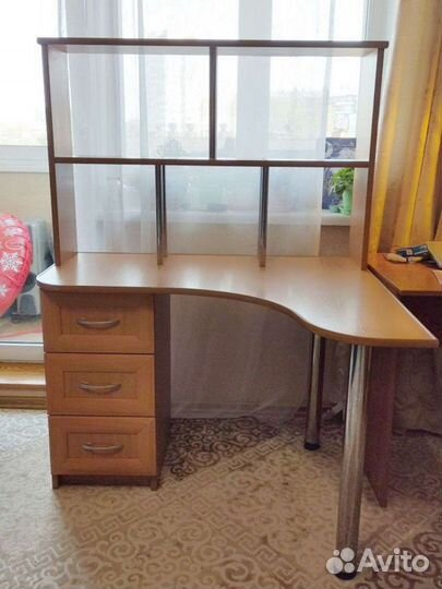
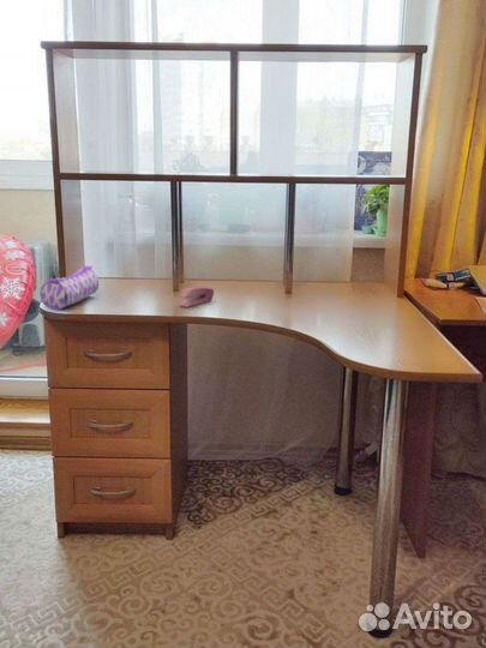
+ stapler [179,286,215,308]
+ pencil case [38,264,100,311]
